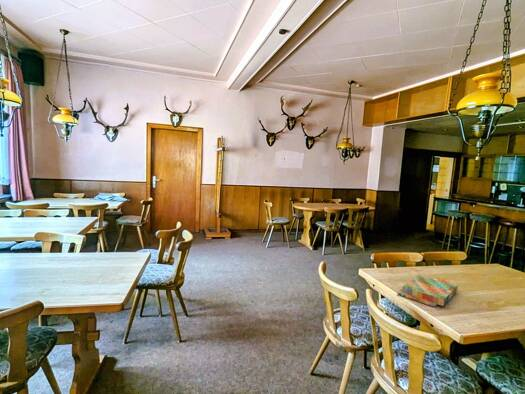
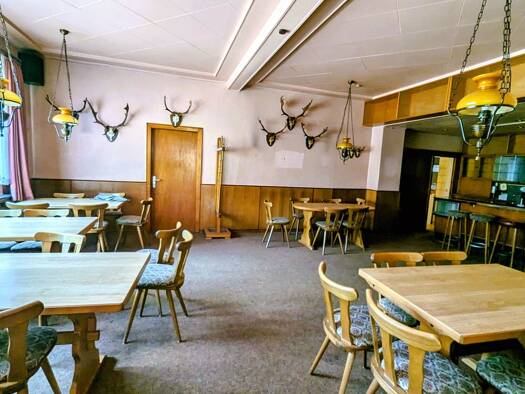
- board game [396,273,459,308]
